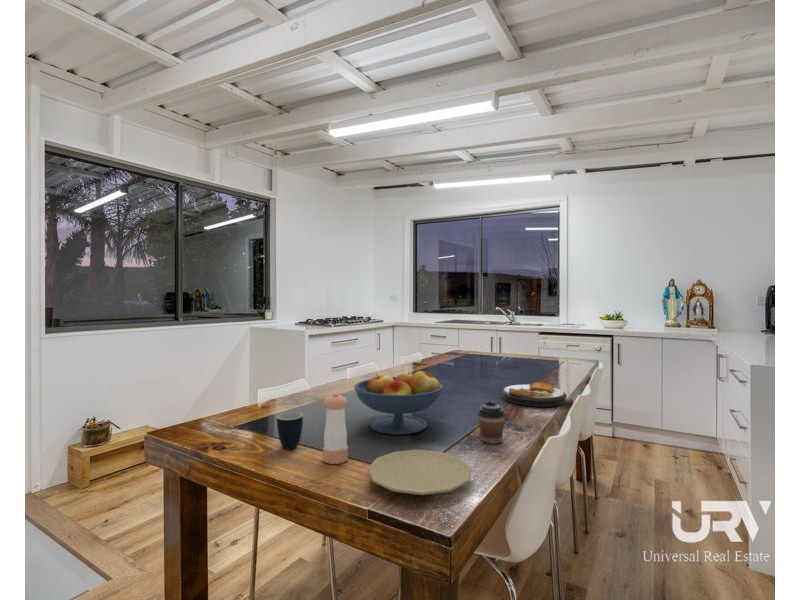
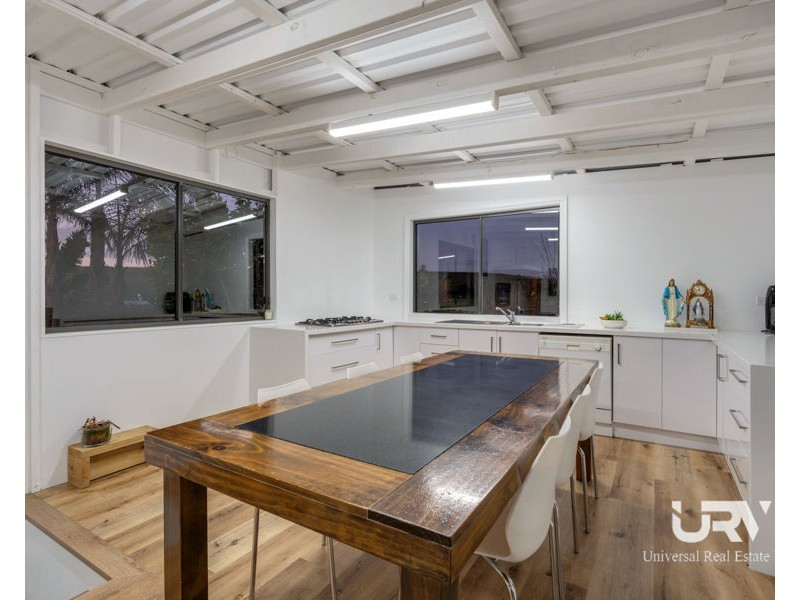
- fruit bowl [353,370,444,436]
- plate [367,449,472,496]
- coffee cup [476,400,507,445]
- pepper shaker [322,392,349,465]
- plate [501,381,568,408]
- mug [276,411,304,450]
